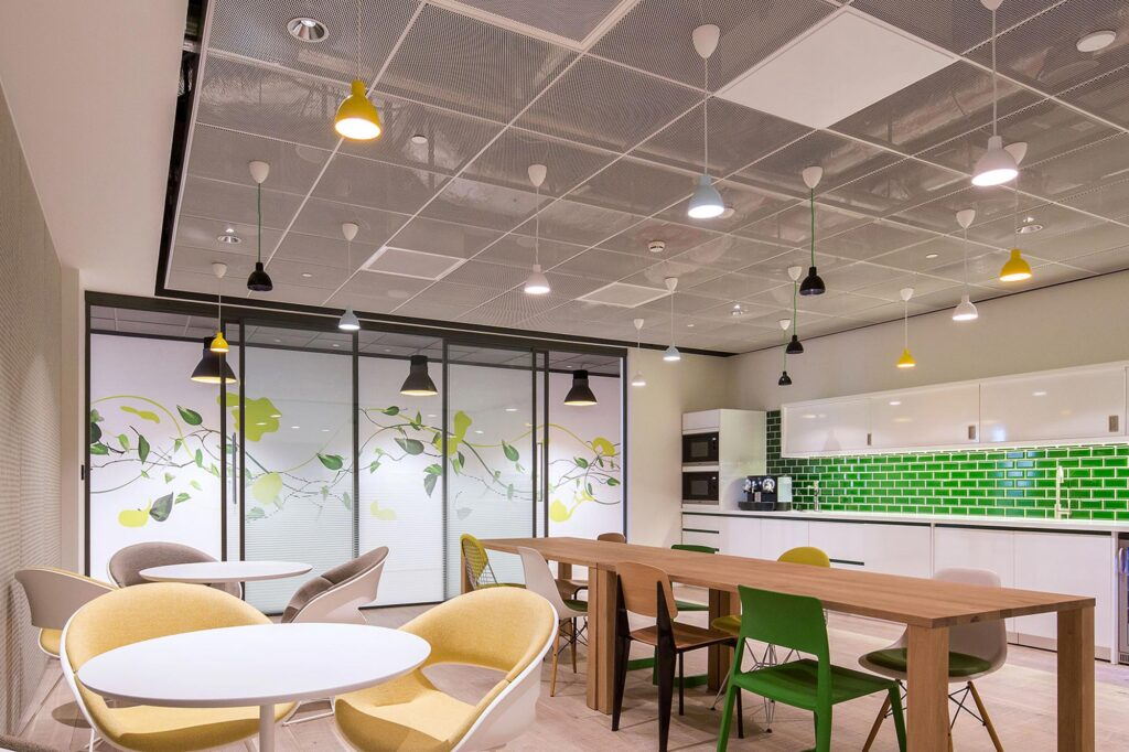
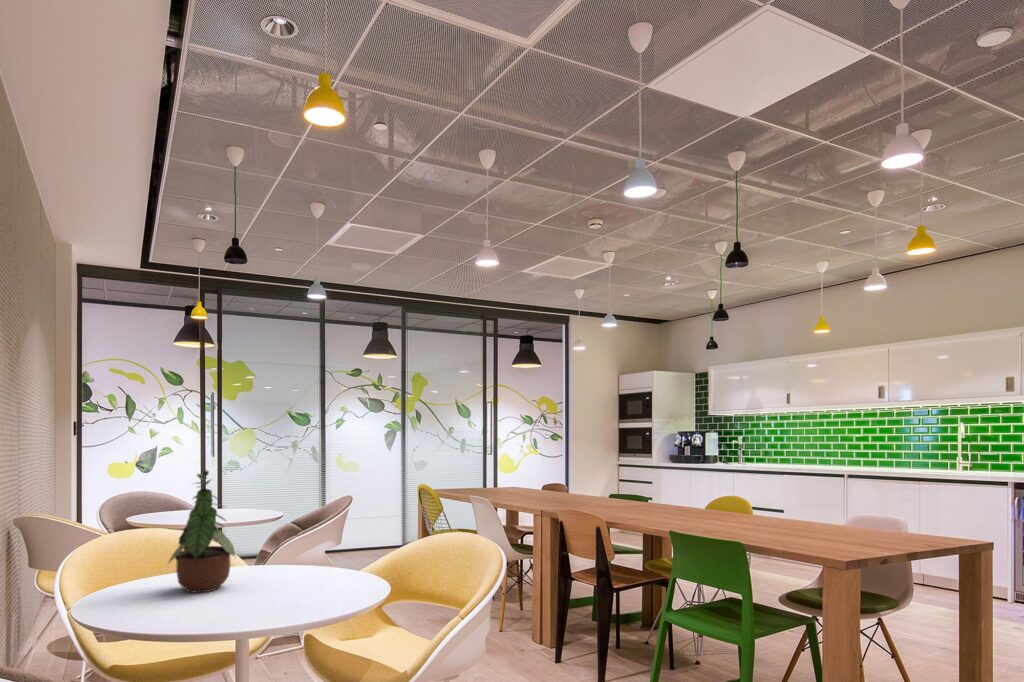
+ potted plant [166,469,237,594]
